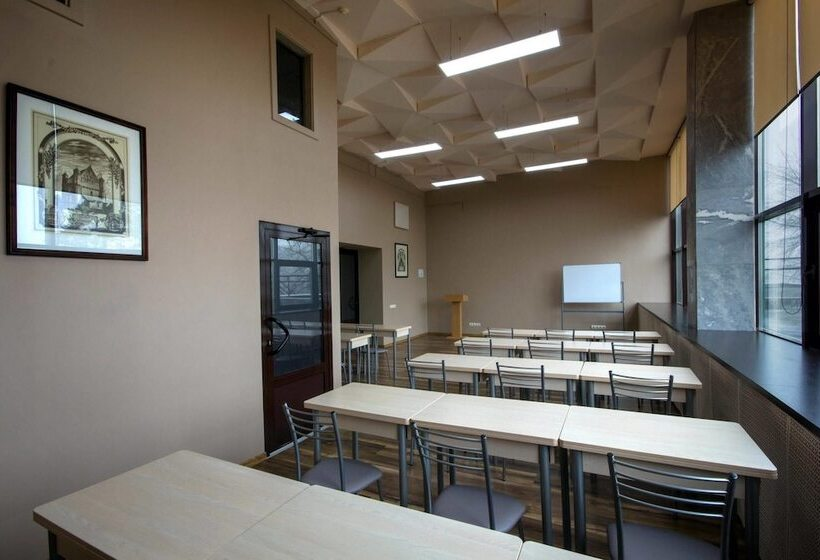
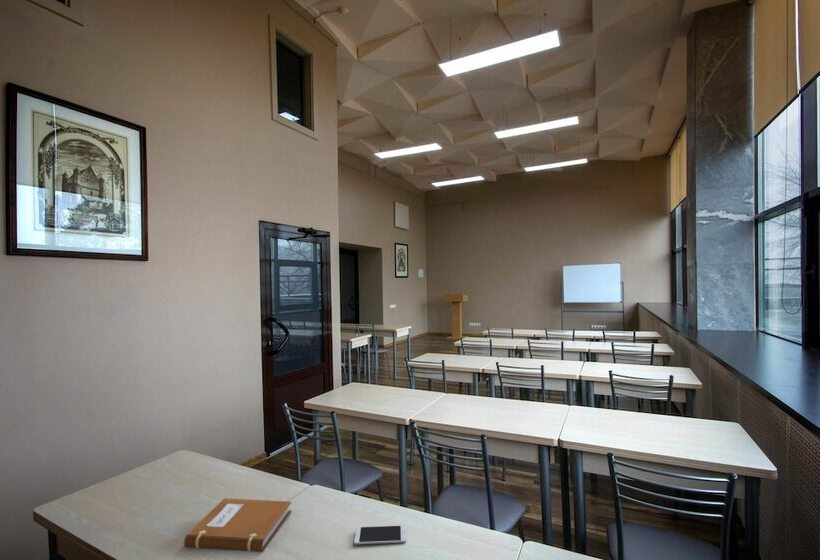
+ smartphone [353,524,407,546]
+ notebook [183,497,293,553]
